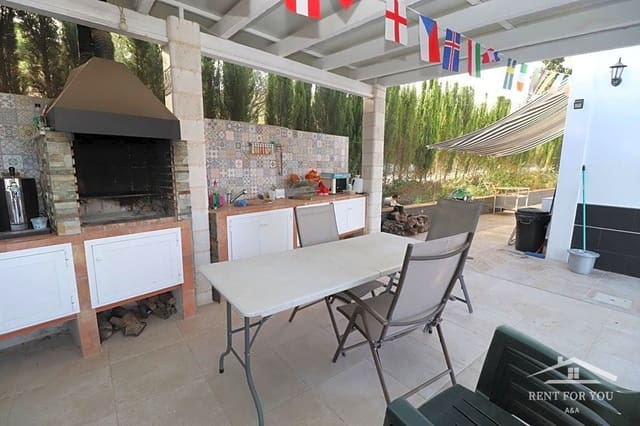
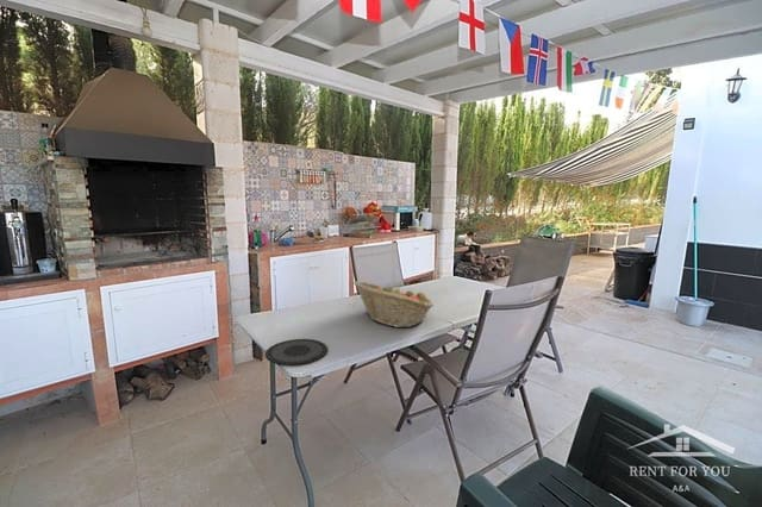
+ plate [264,338,329,367]
+ fruit basket [352,280,436,328]
